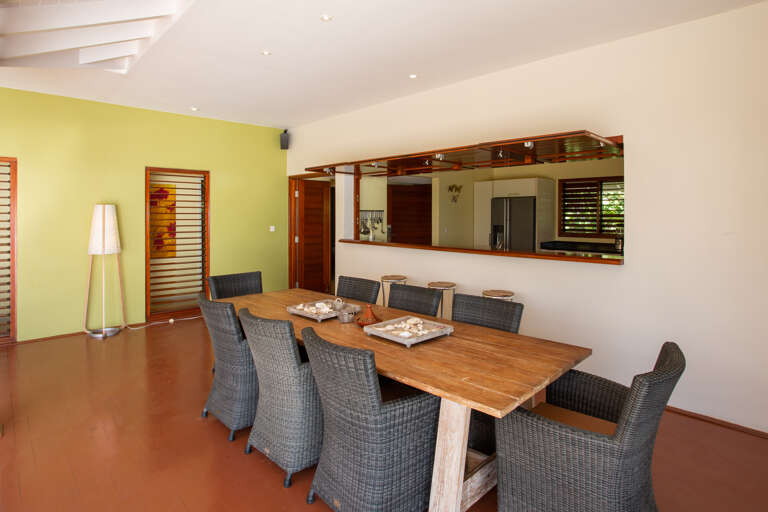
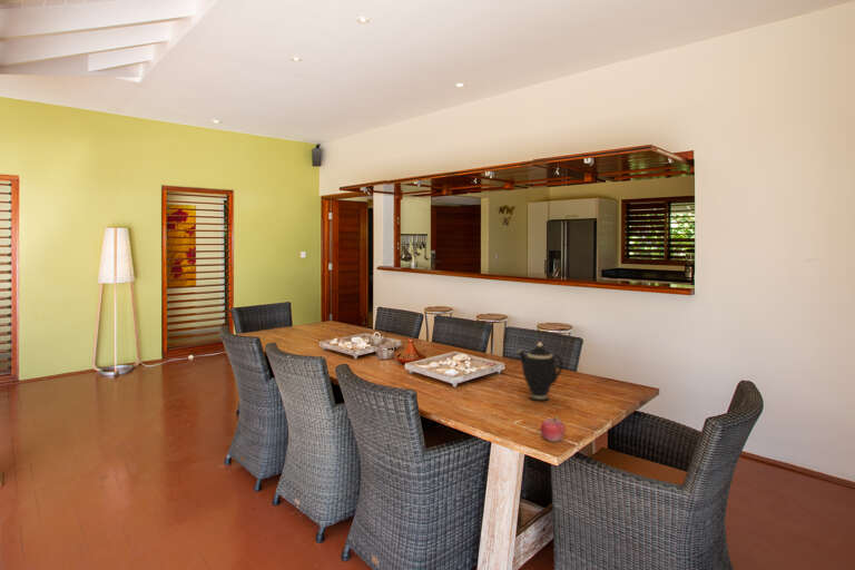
+ fruit [540,415,567,443]
+ teapot [515,341,563,402]
